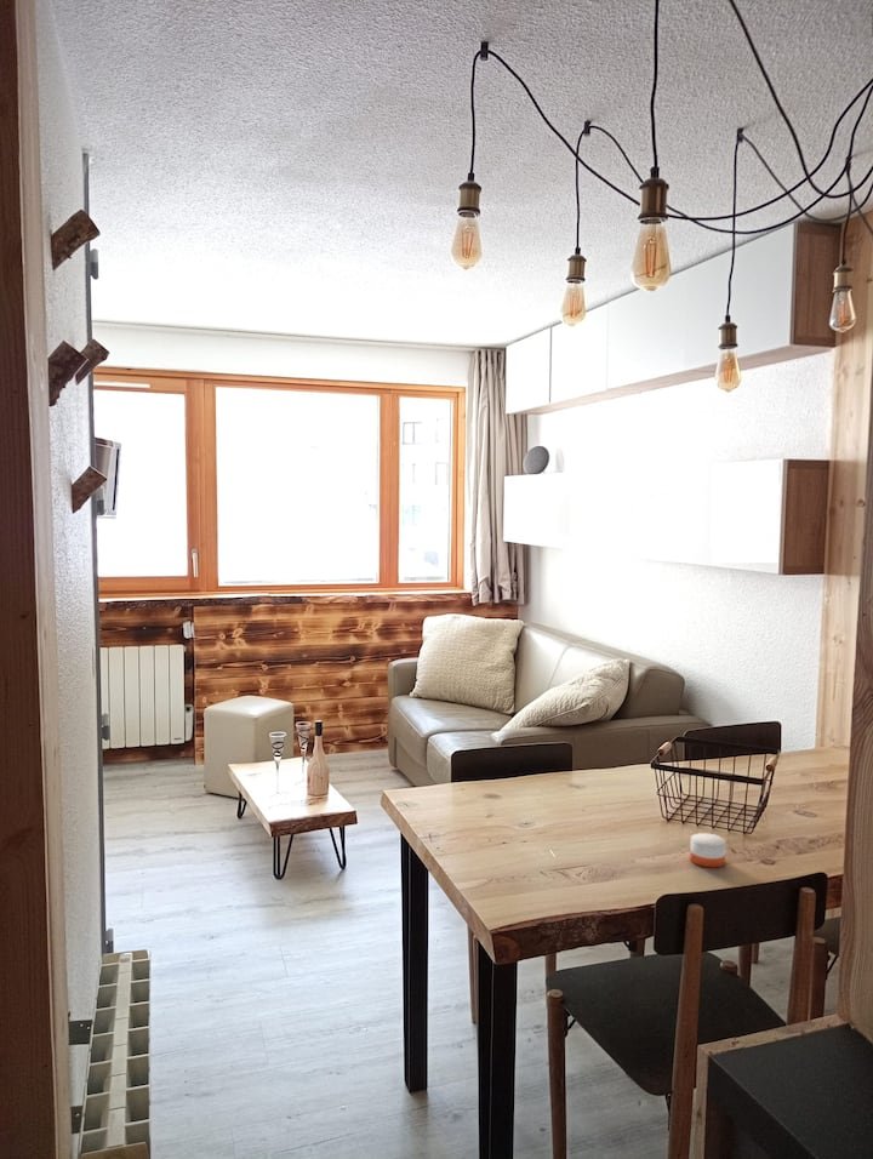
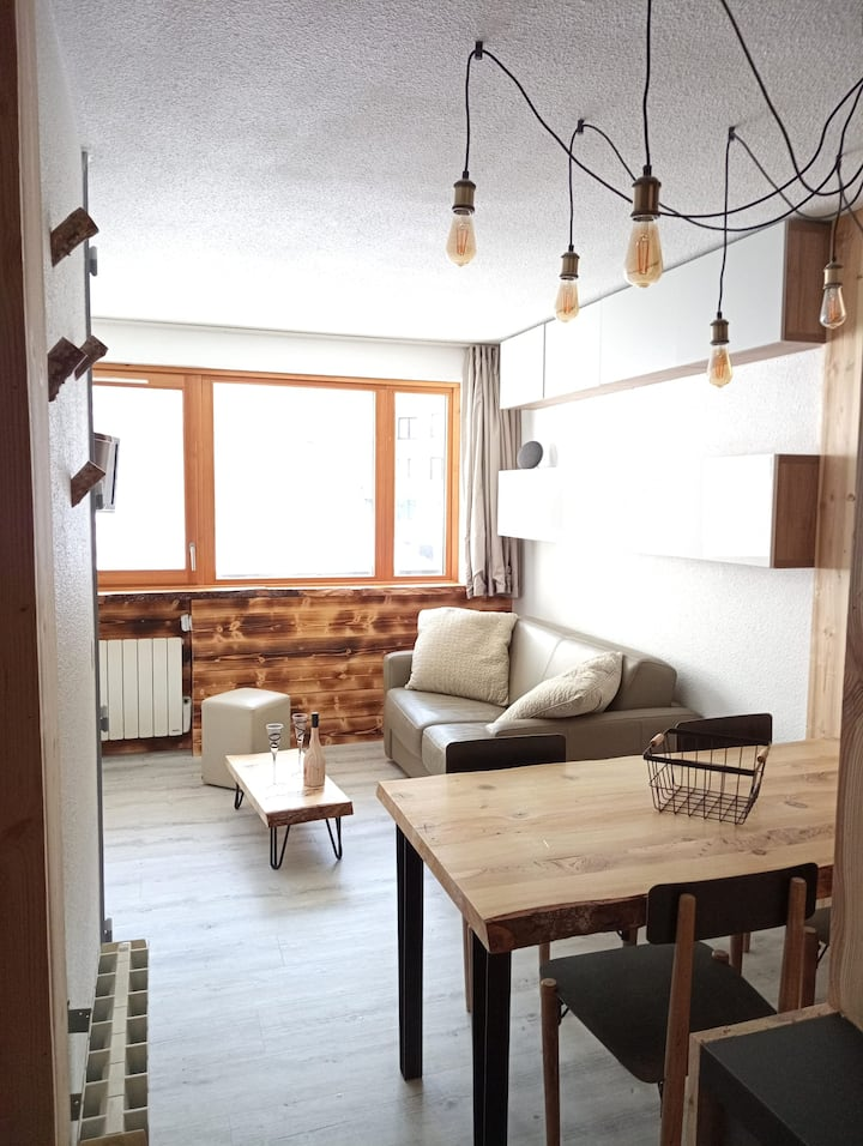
- candle [689,821,728,868]
